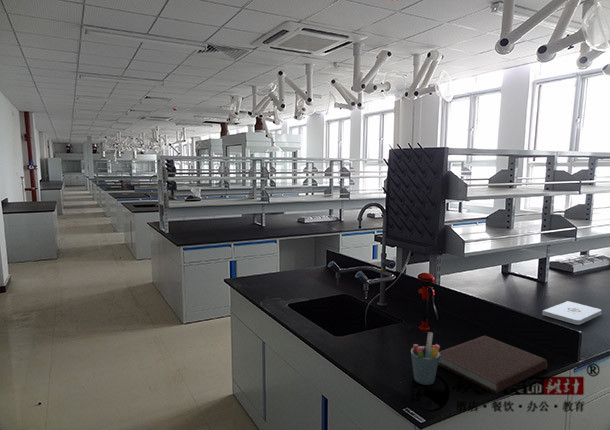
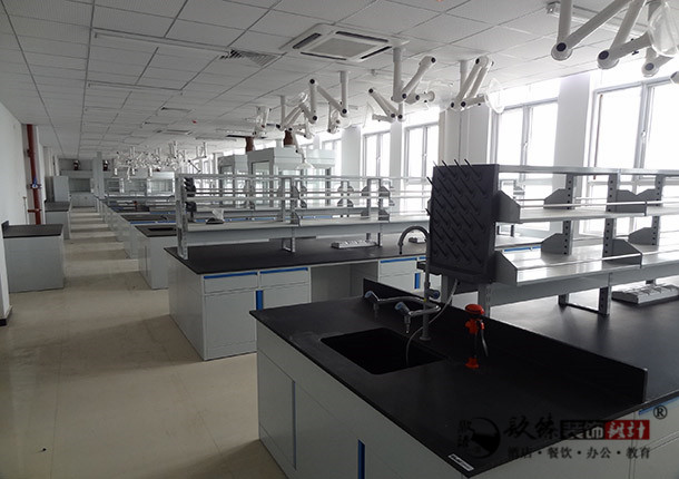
- notebook [438,335,548,394]
- pen holder [410,331,441,386]
- notepad [542,300,602,326]
